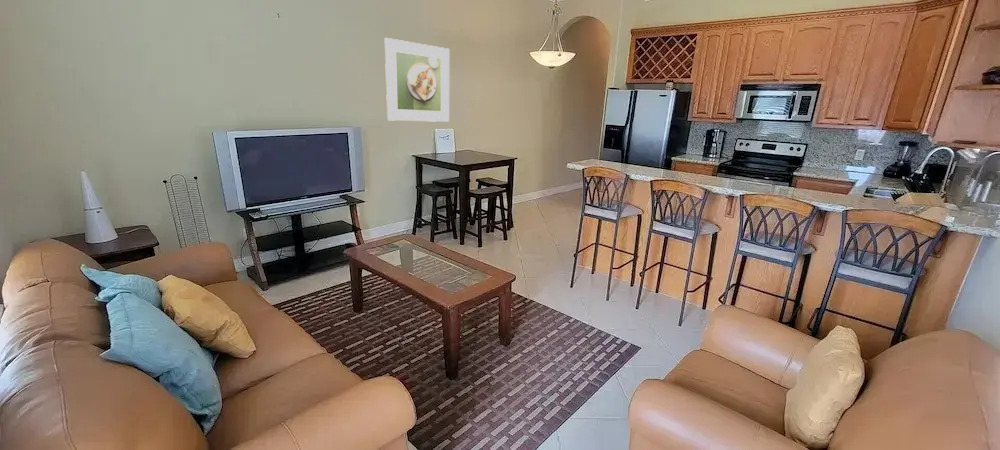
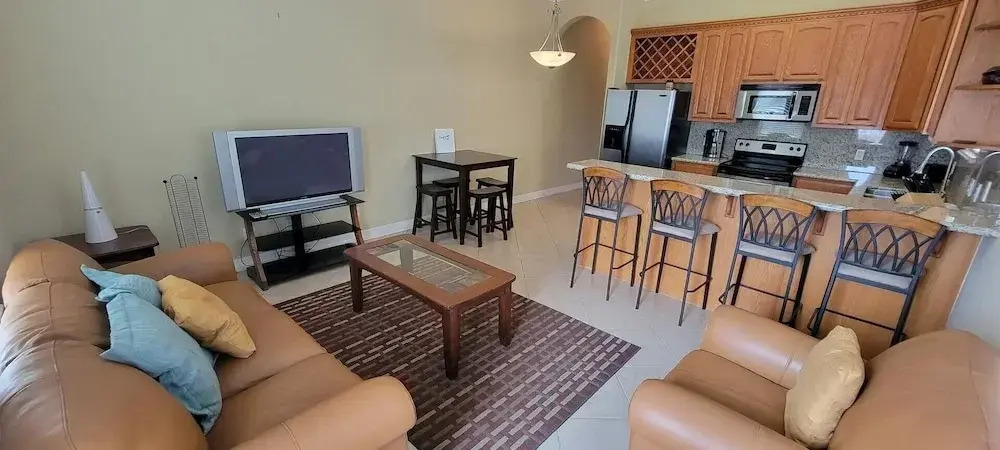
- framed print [384,37,450,123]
